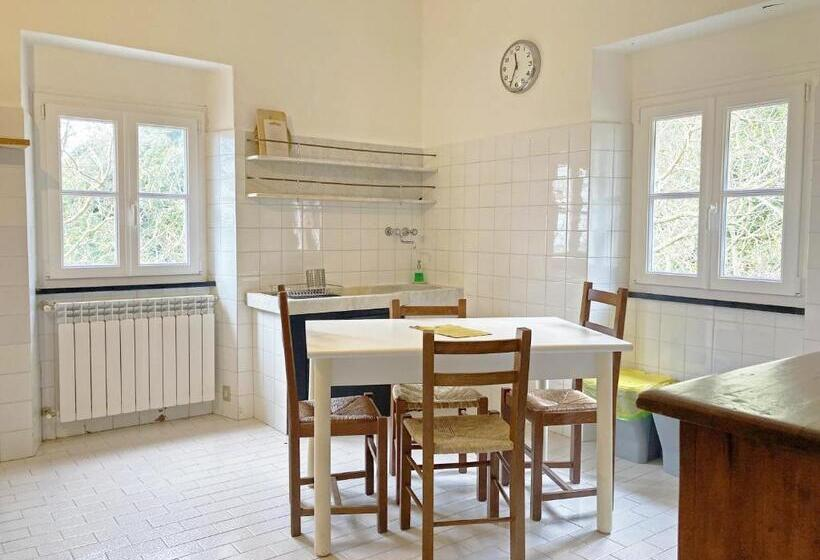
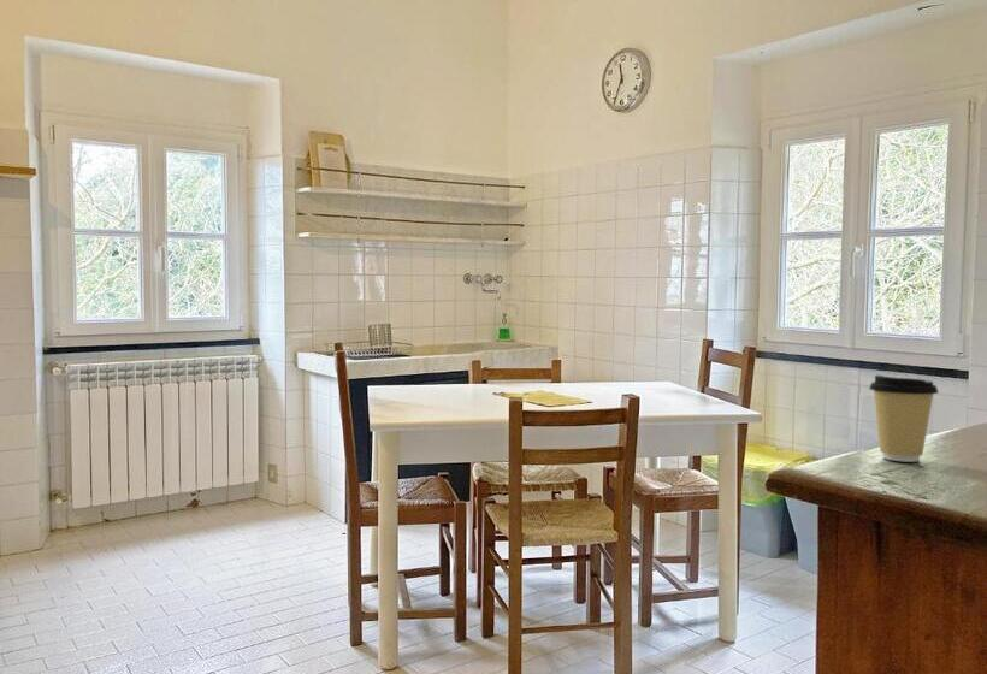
+ coffee cup [868,374,940,463]
